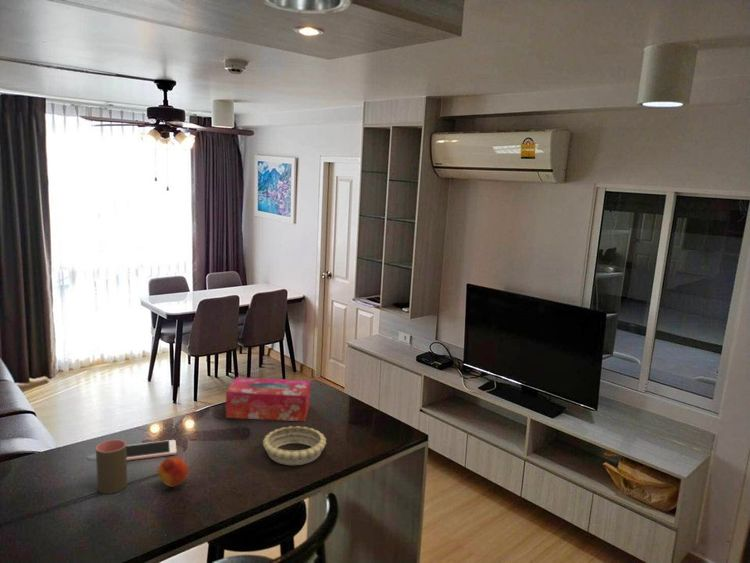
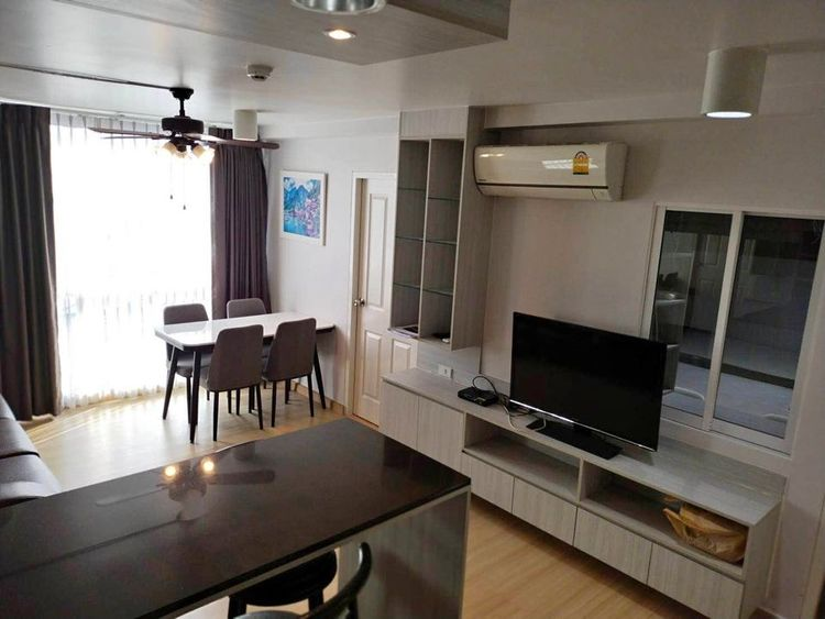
- decorative bowl [262,425,327,466]
- tissue box [225,376,312,422]
- fruit [157,456,190,488]
- cell phone [126,439,178,462]
- cup [95,439,128,495]
